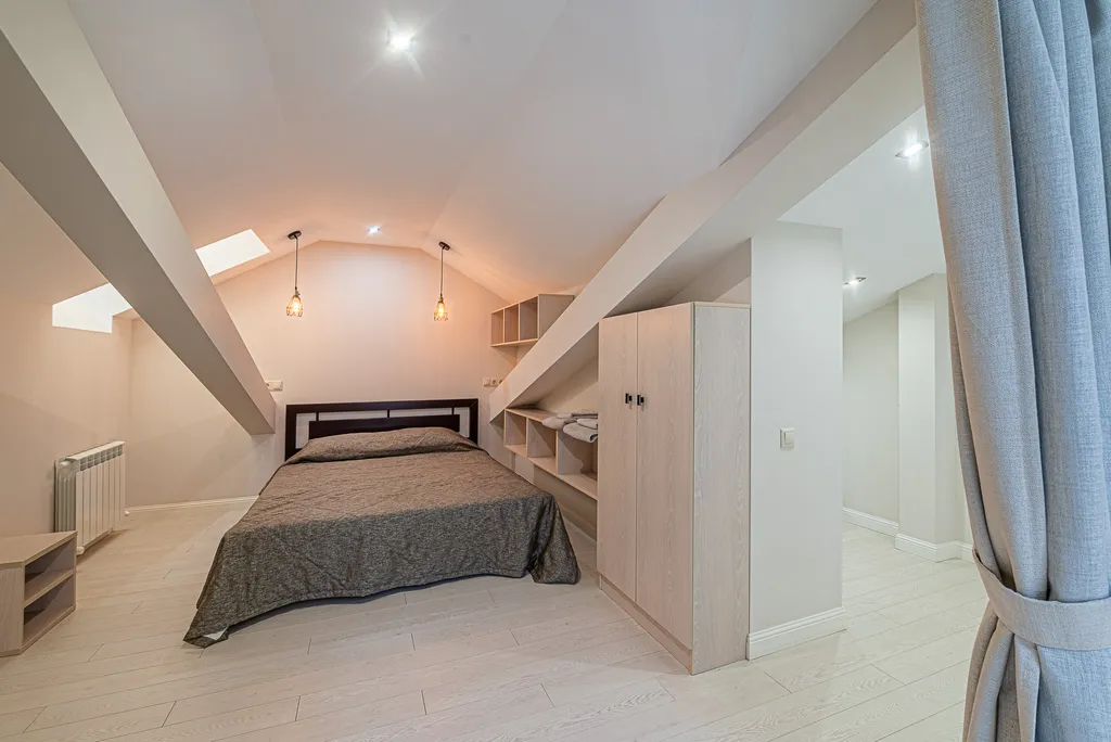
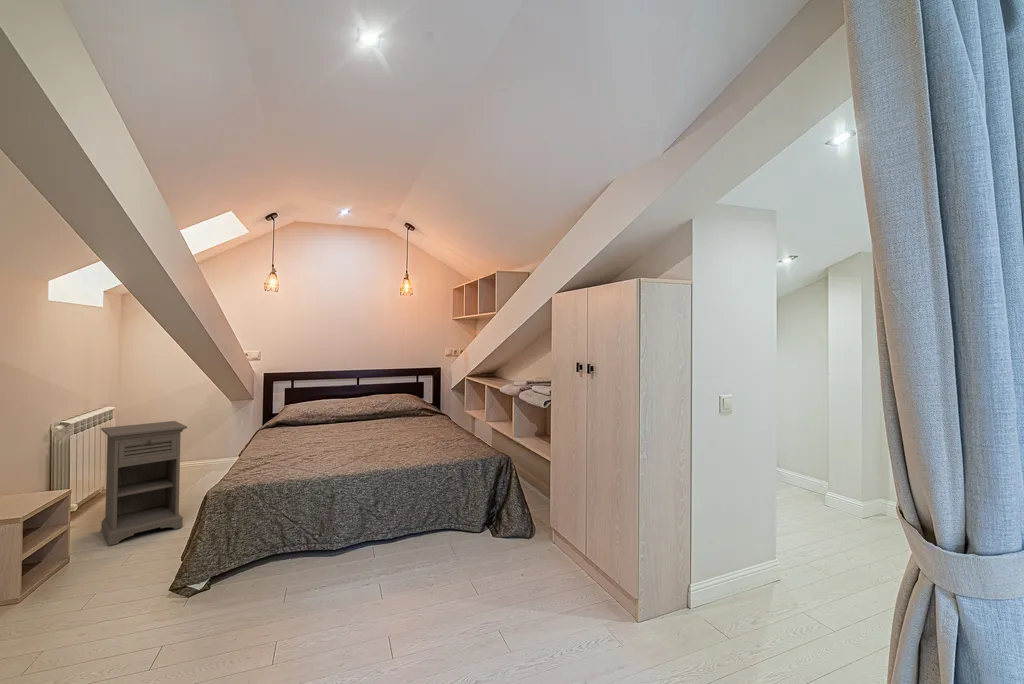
+ nightstand [100,420,188,546]
